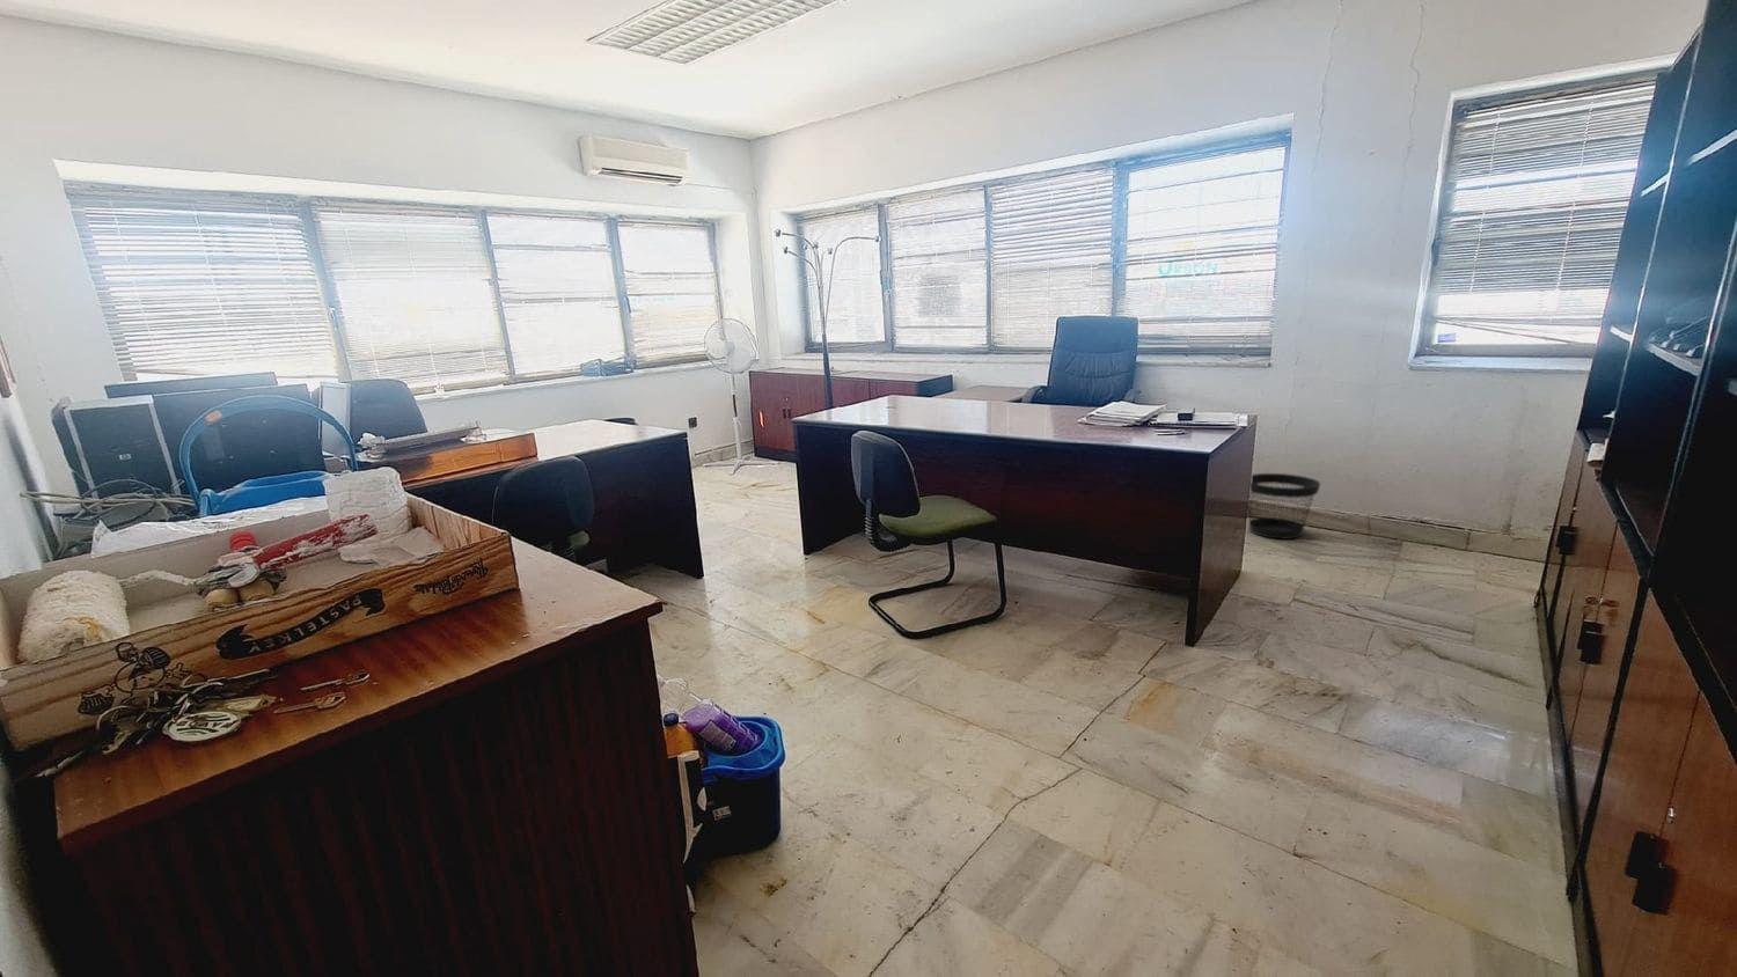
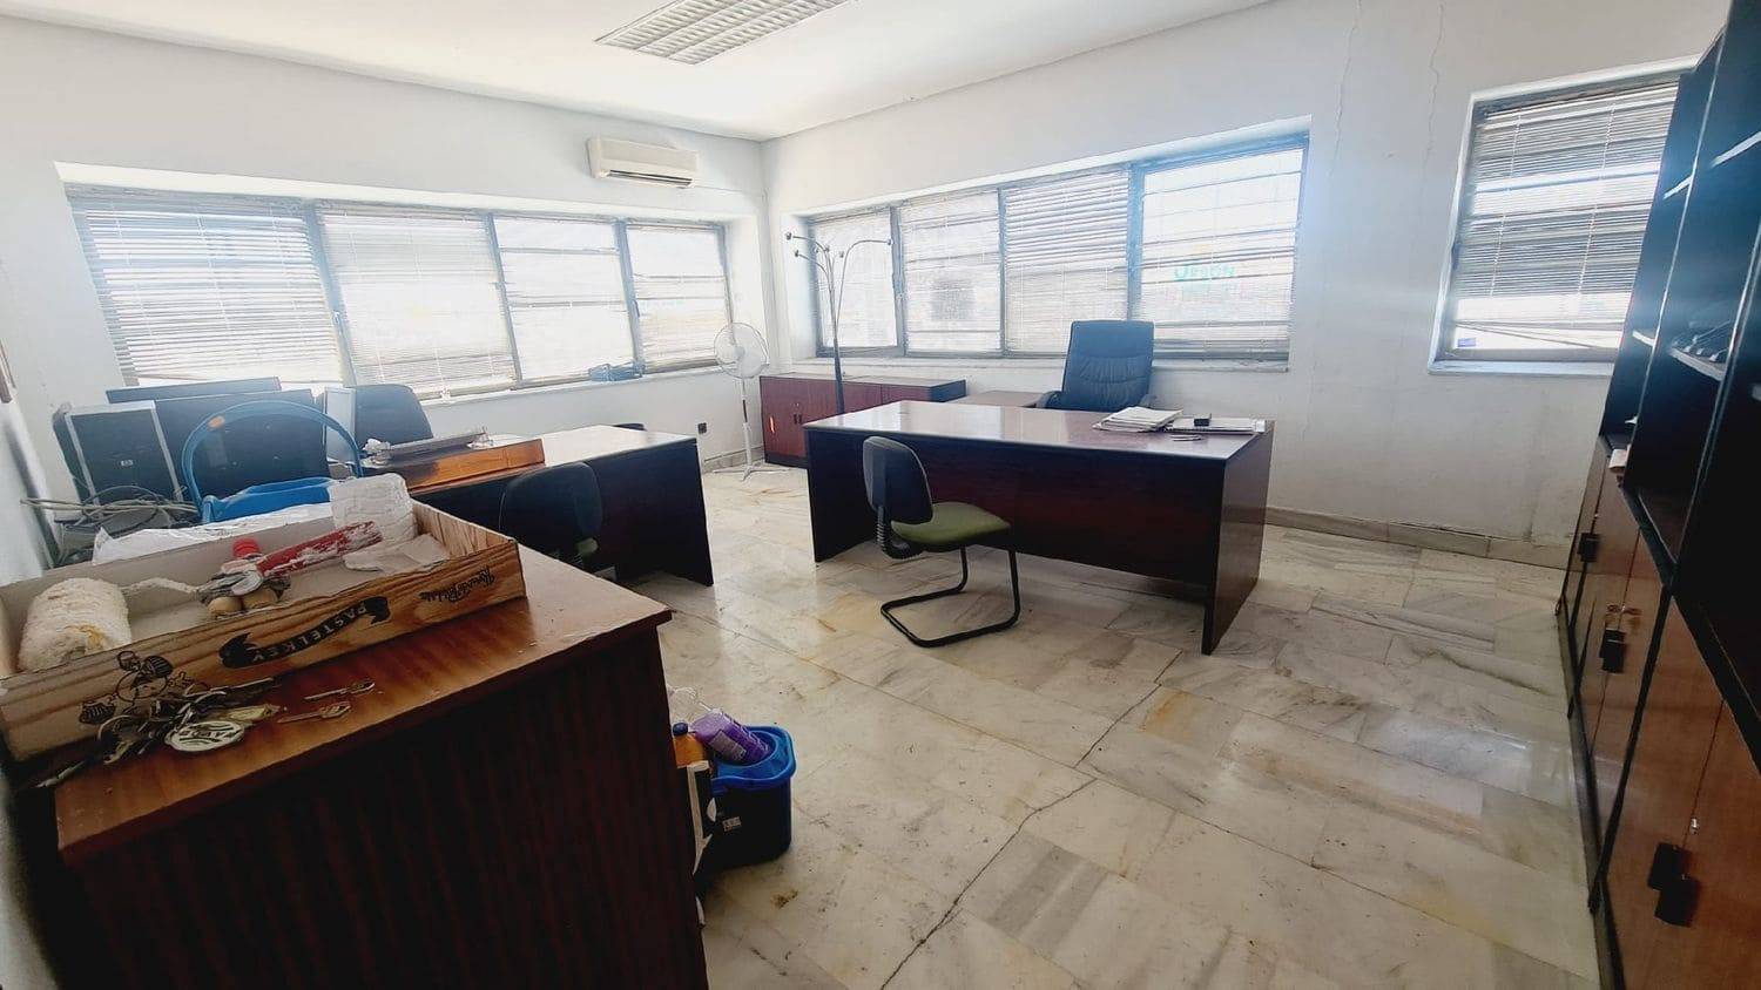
- wastebasket [1247,472,1322,540]
